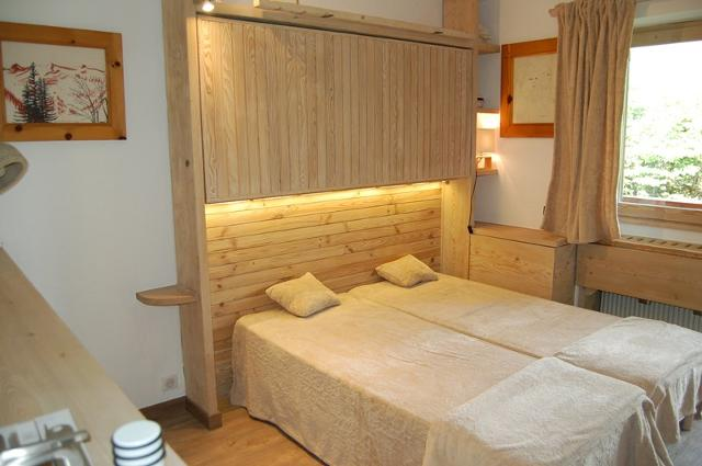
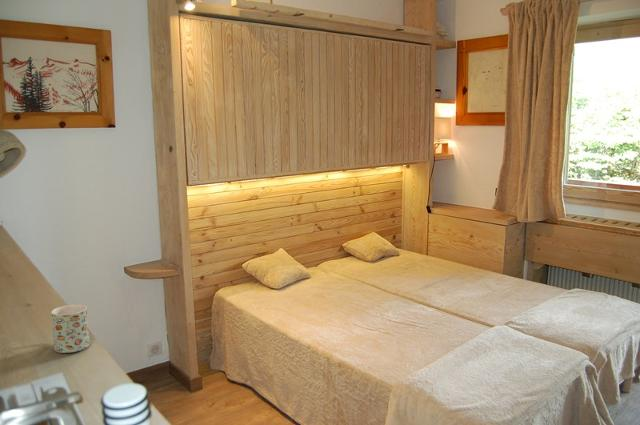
+ mug [50,304,91,354]
